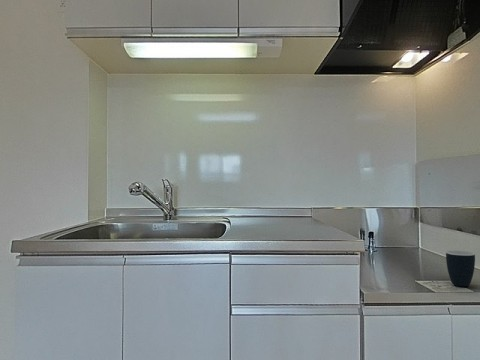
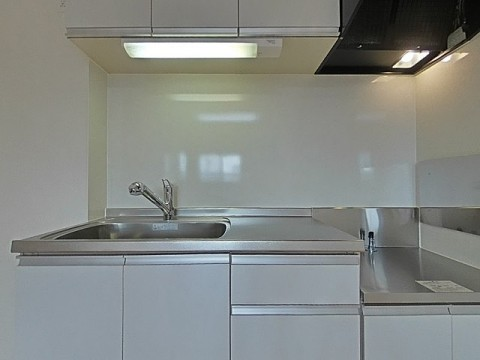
- mug [445,250,476,288]
